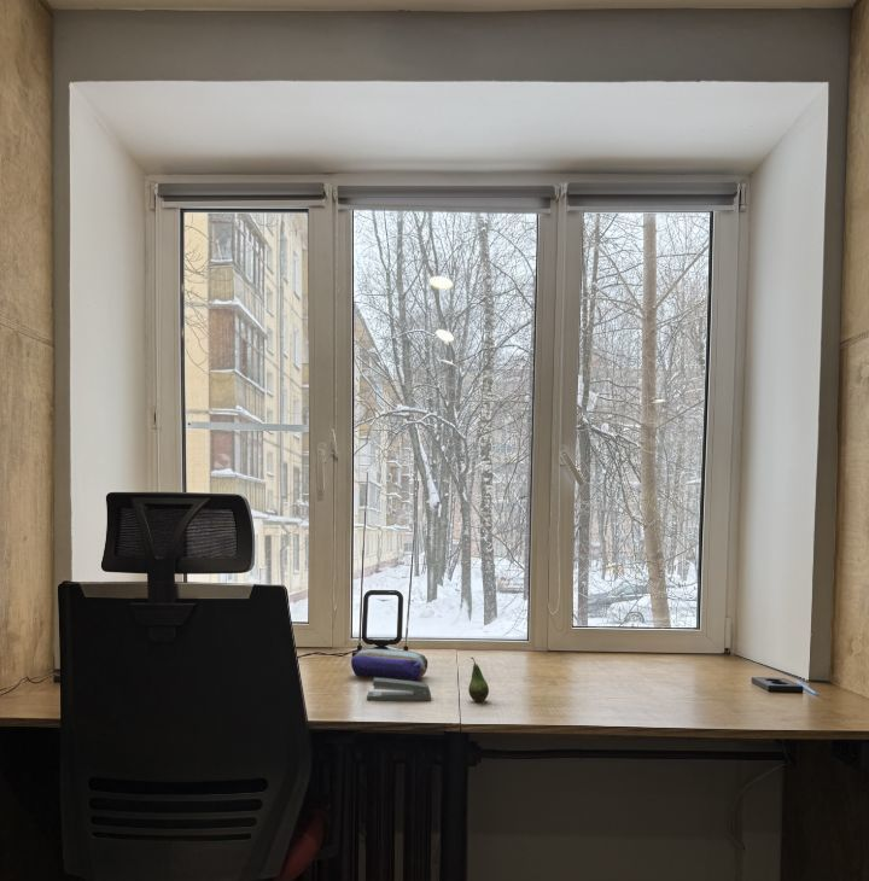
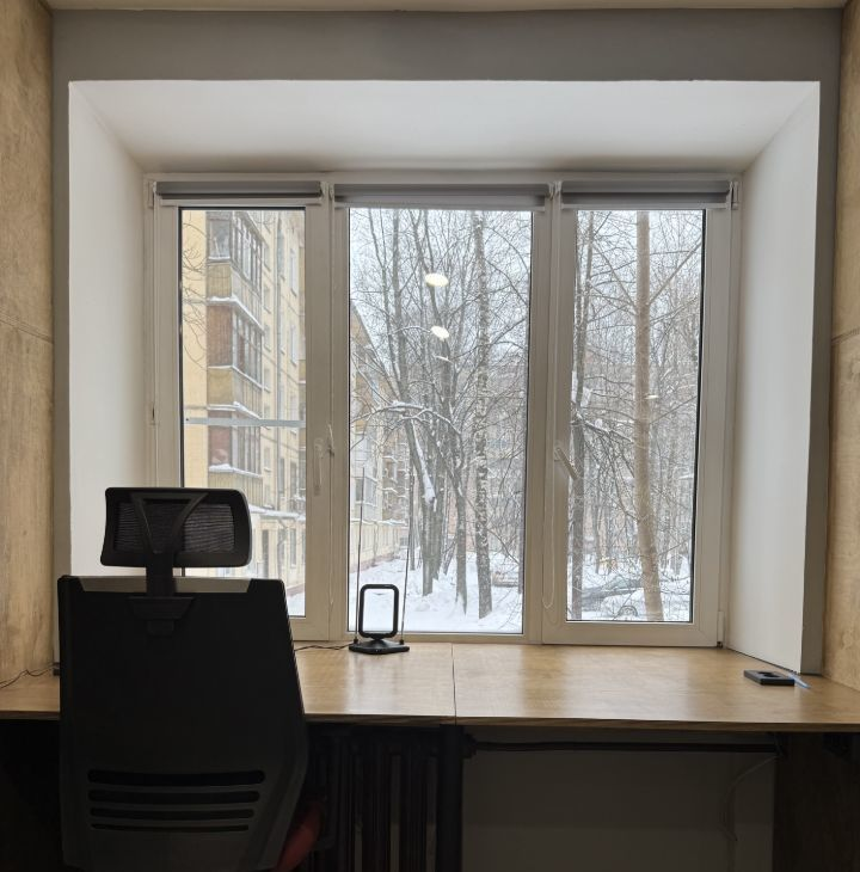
- pencil case [350,647,428,682]
- stapler [366,677,432,701]
- fruit [467,657,490,704]
